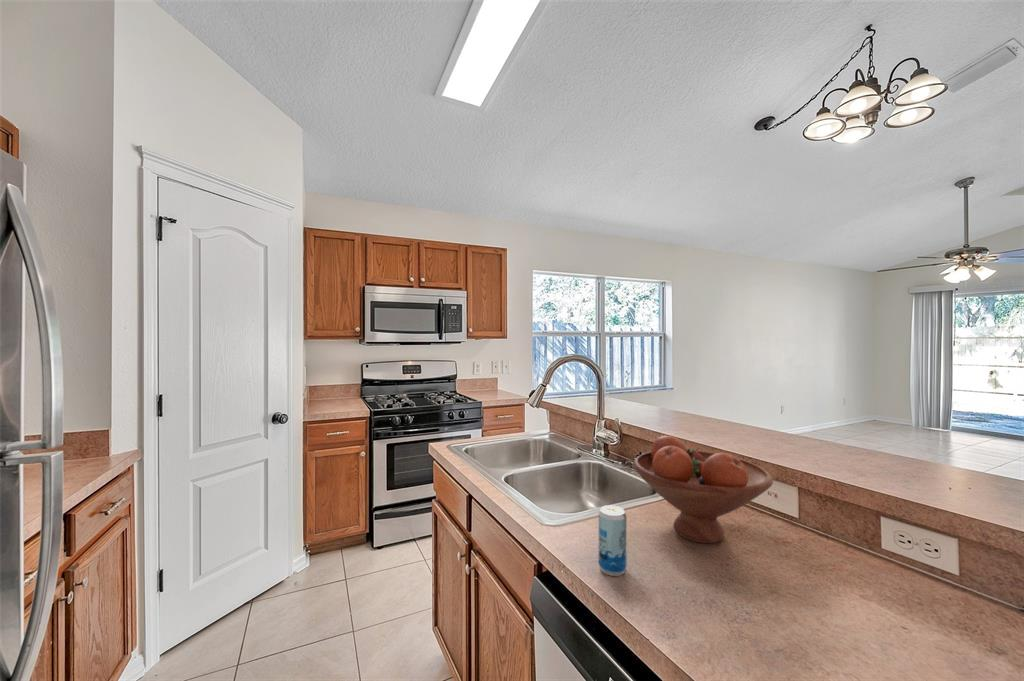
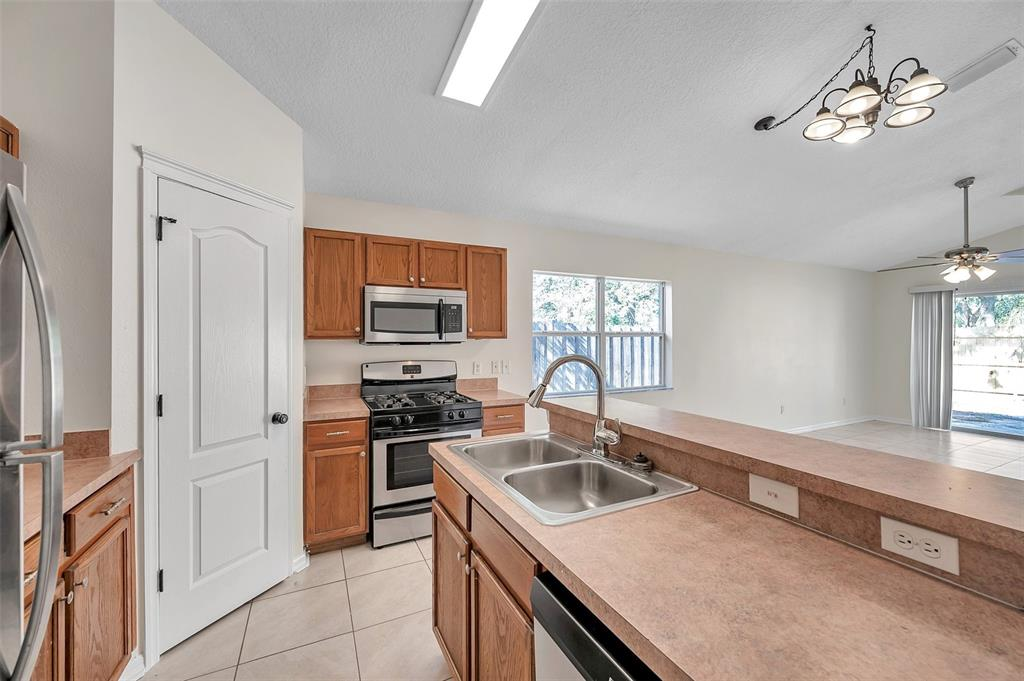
- beverage can [598,504,628,577]
- fruit bowl [632,435,774,544]
